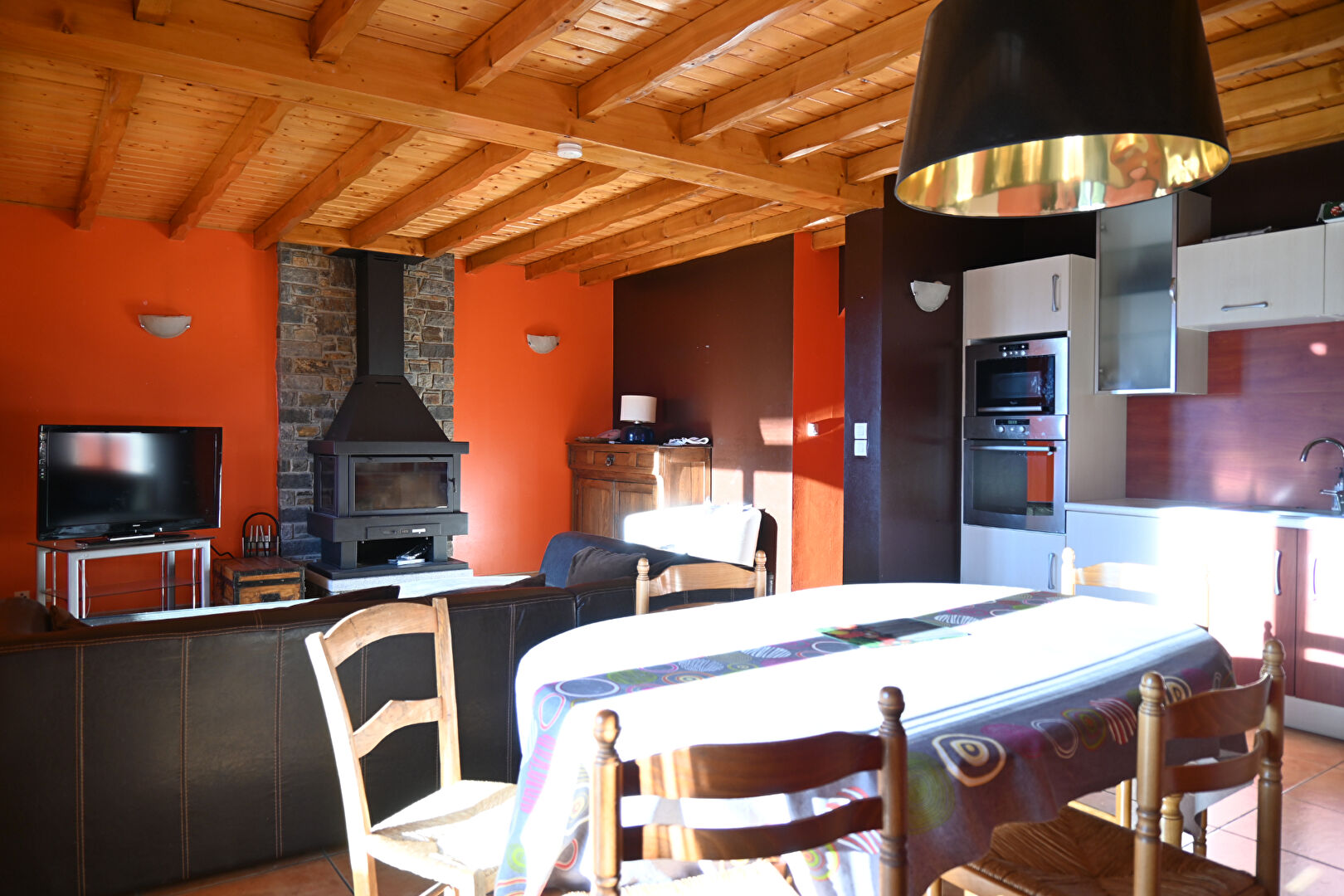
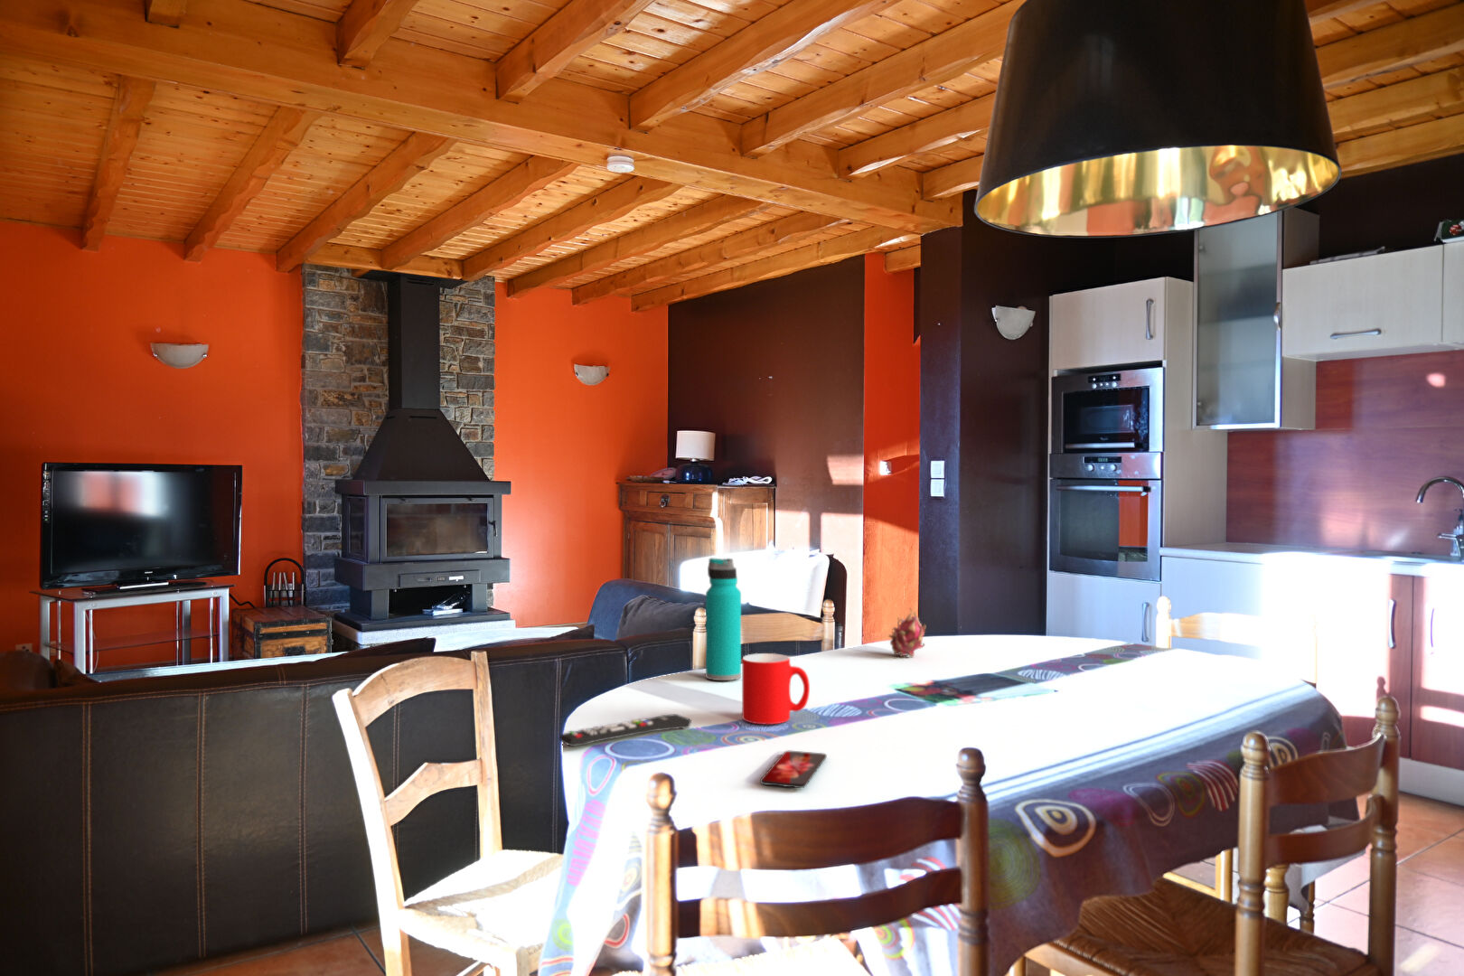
+ remote control [559,713,692,747]
+ smartphone [759,751,828,789]
+ cup [741,652,810,724]
+ water bottle [705,558,742,682]
+ fruit [888,607,926,659]
